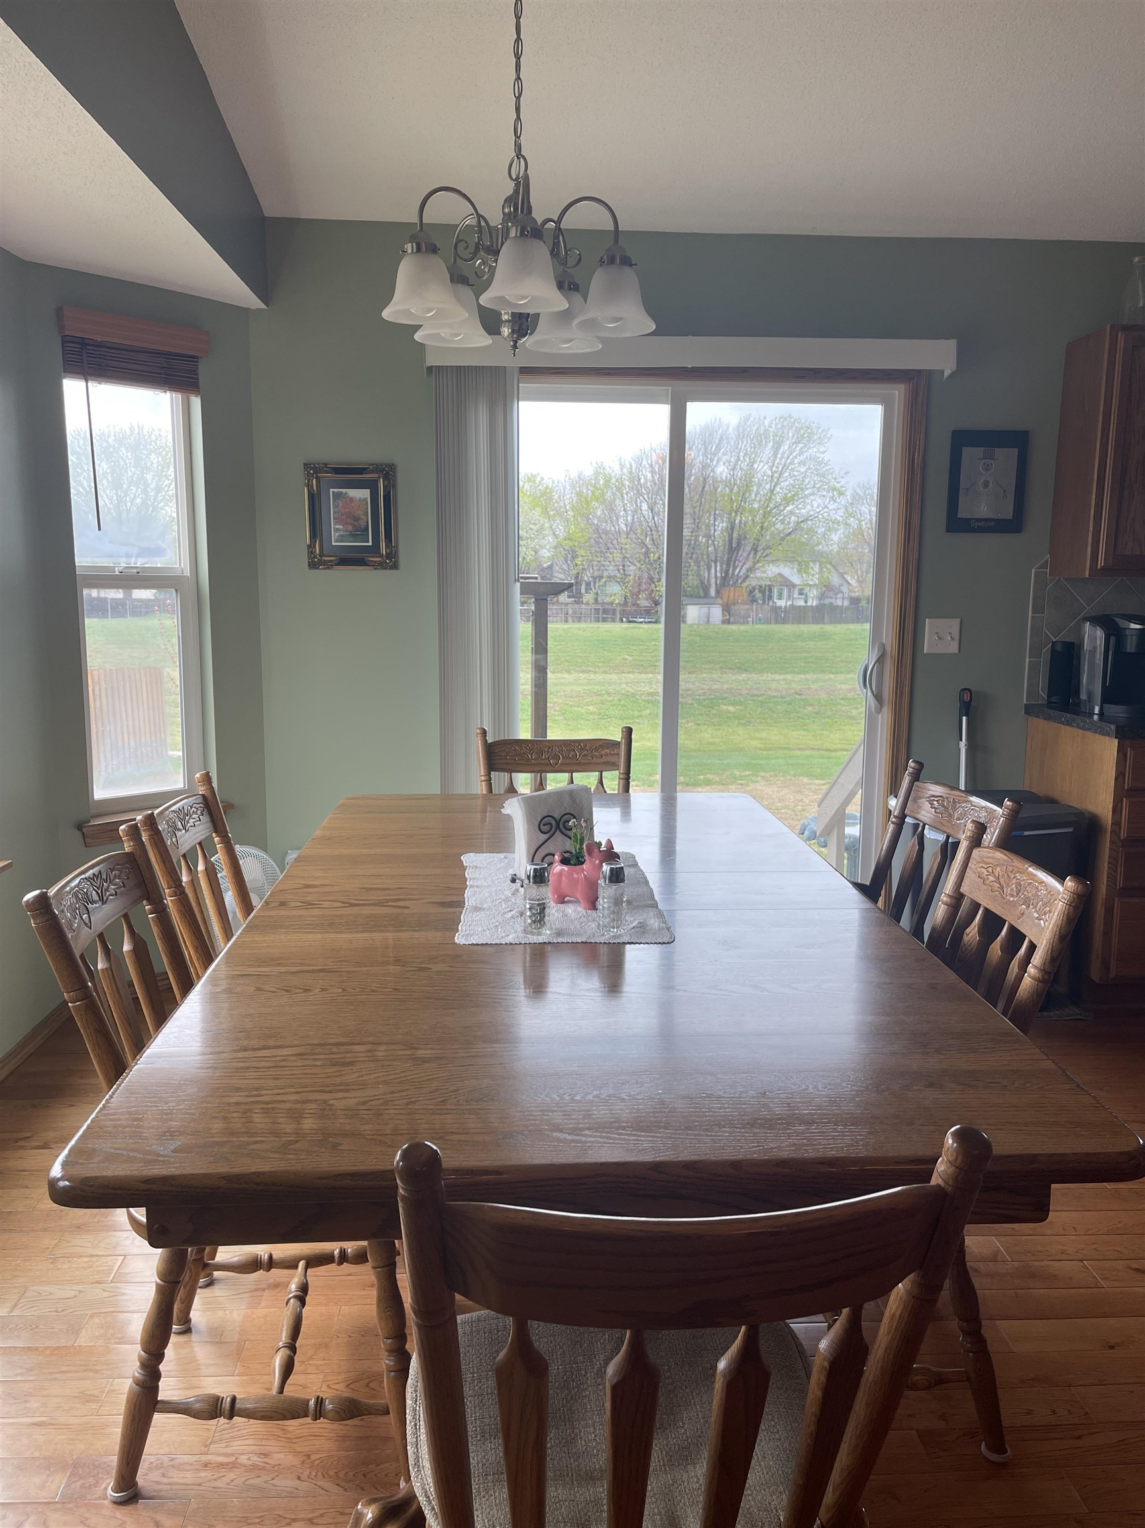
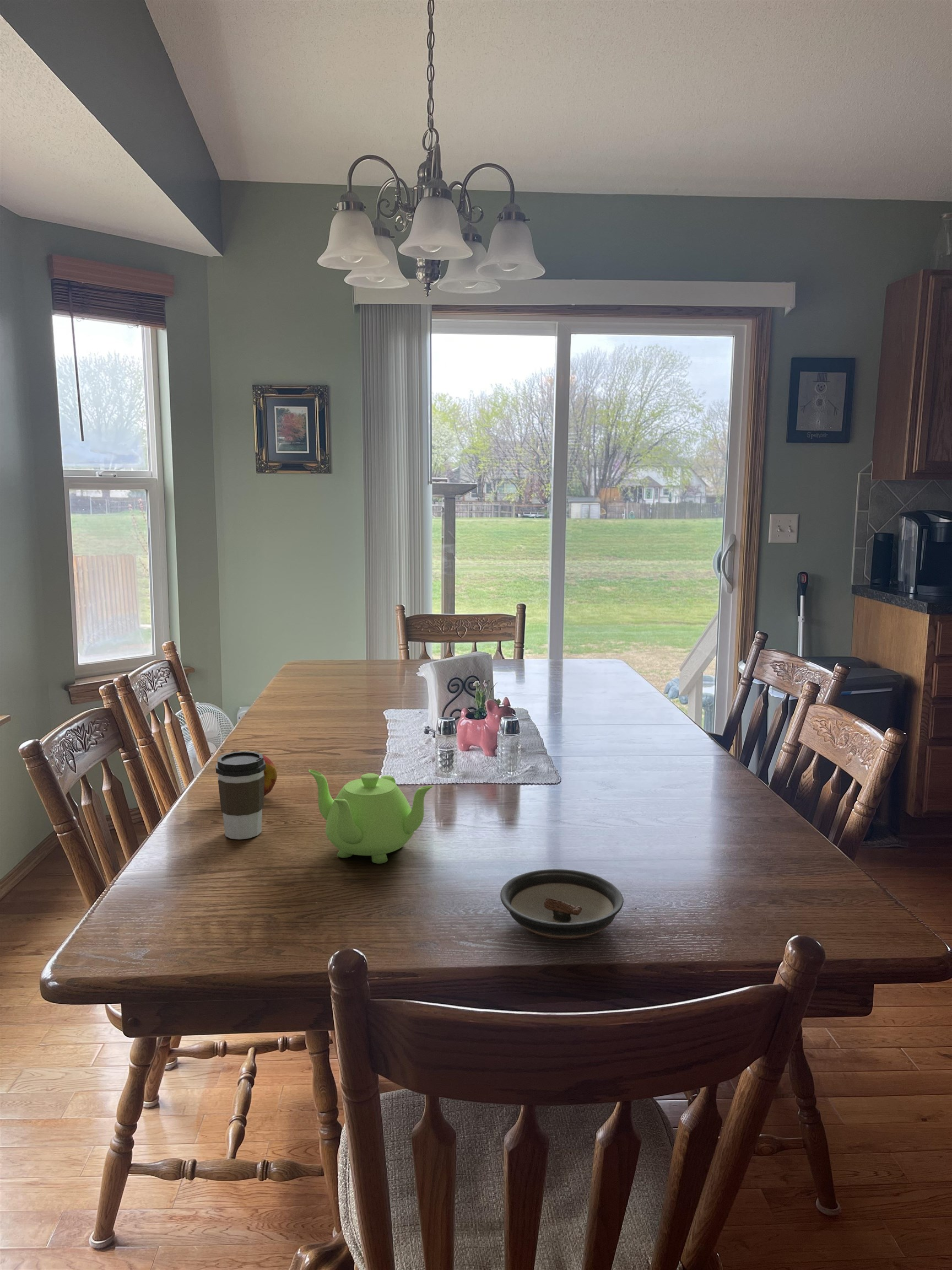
+ coffee cup [215,751,266,840]
+ saucer [500,869,624,940]
+ teapot [308,769,434,864]
+ fruit [263,755,278,797]
